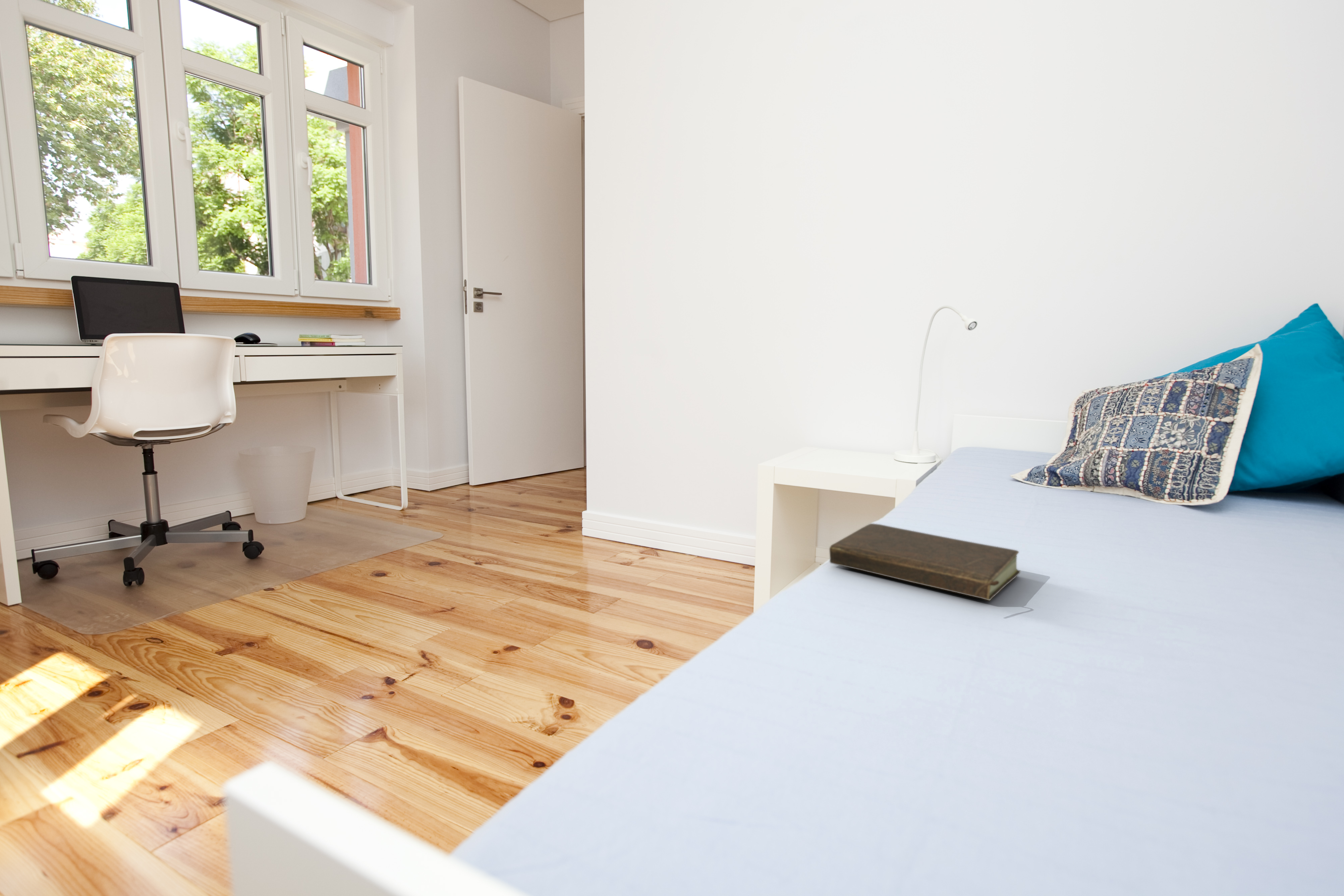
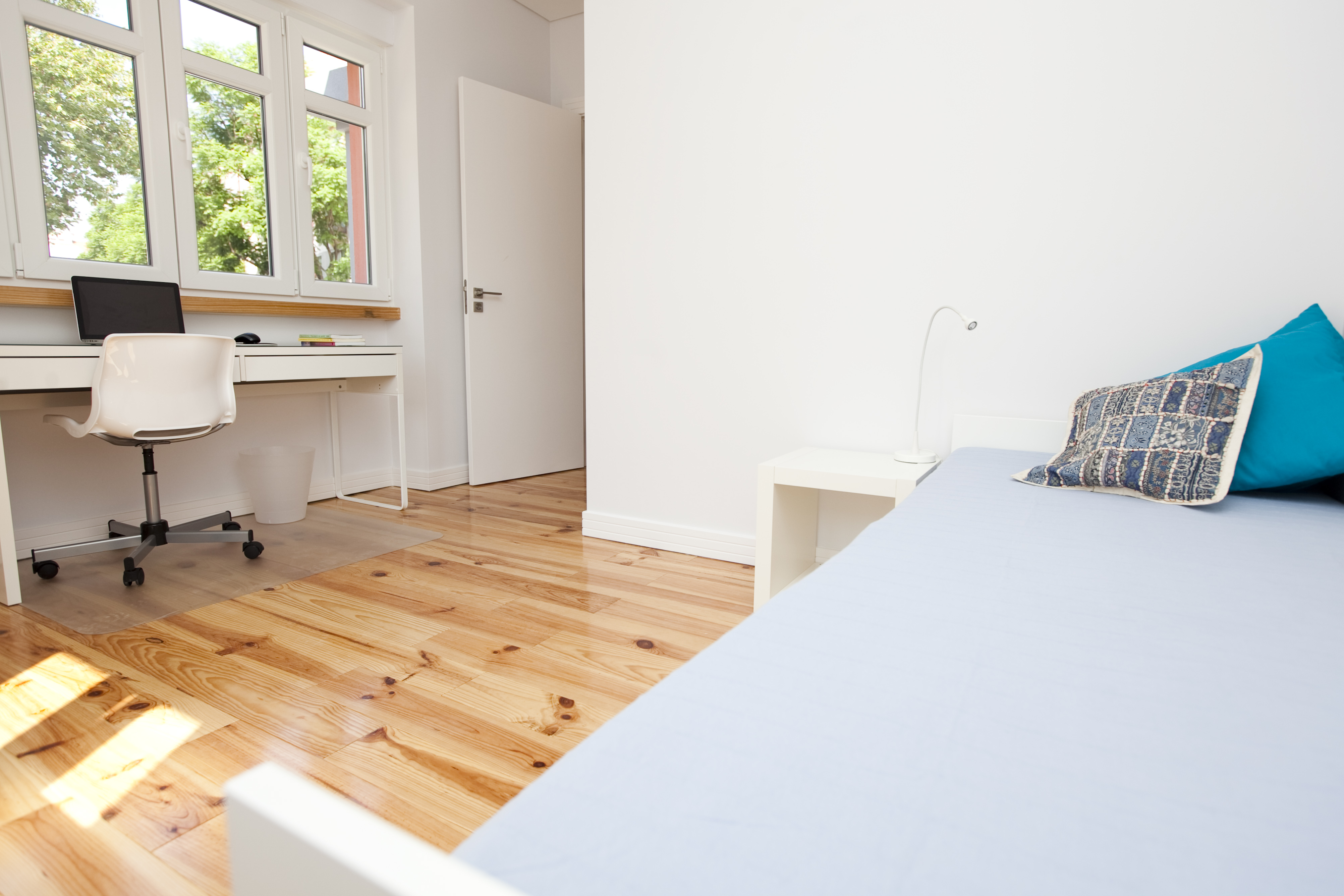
- book [829,523,1021,601]
